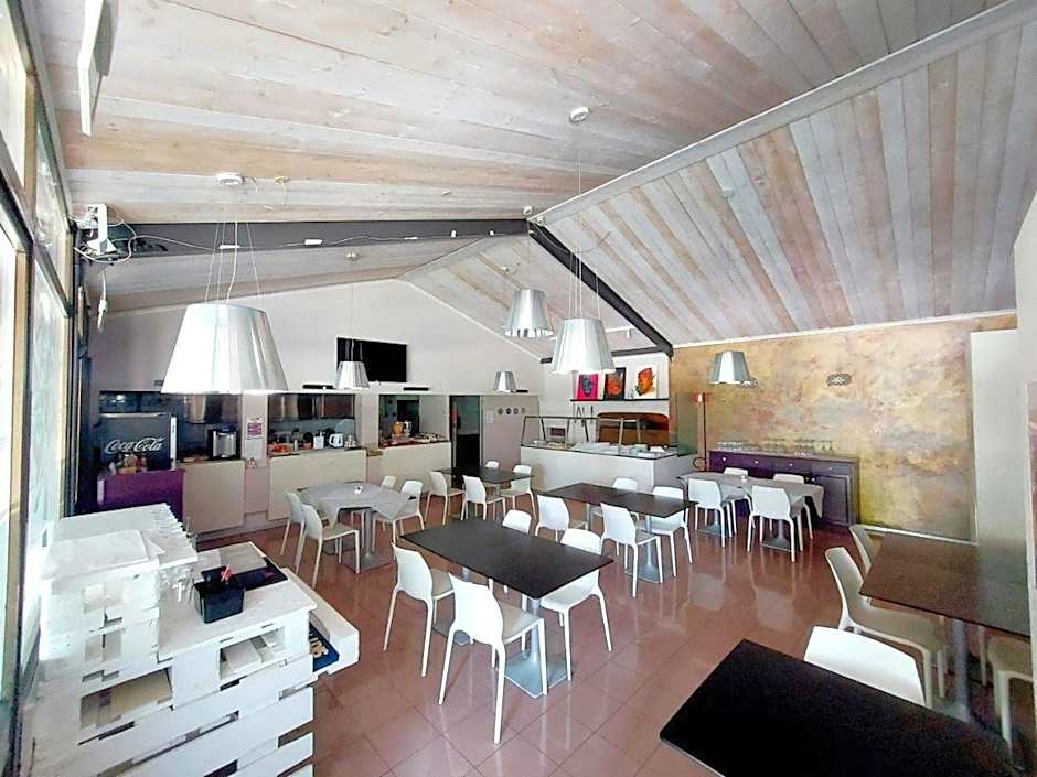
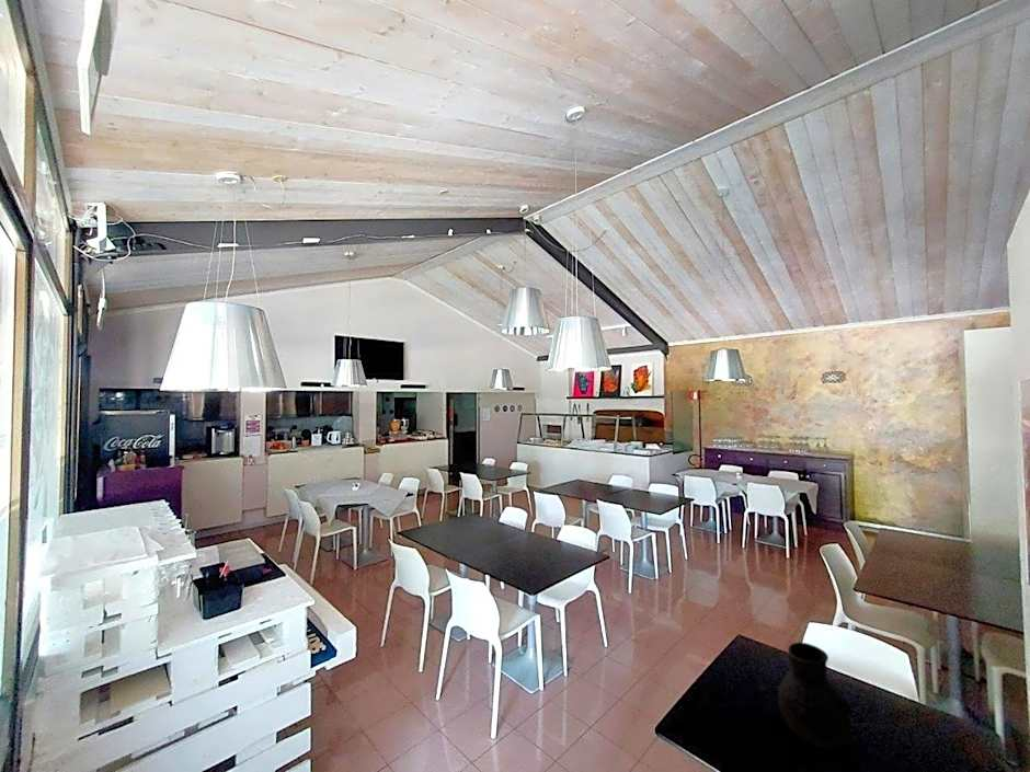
+ vase [777,642,855,750]
